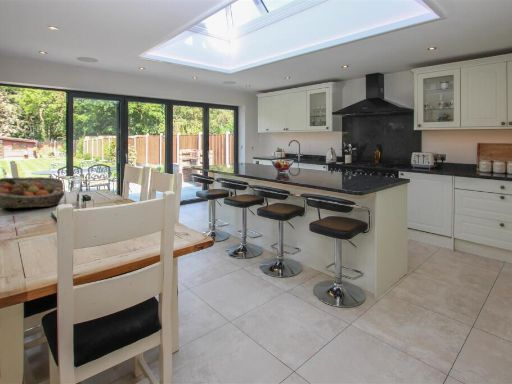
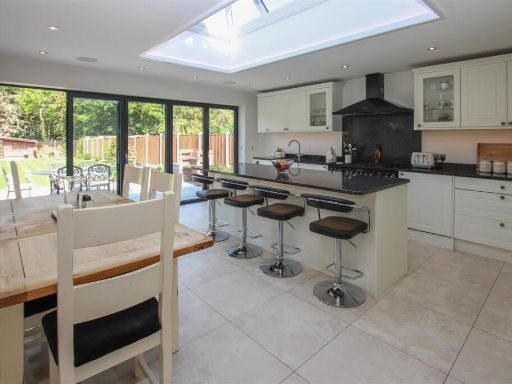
- fruit basket [0,176,65,209]
